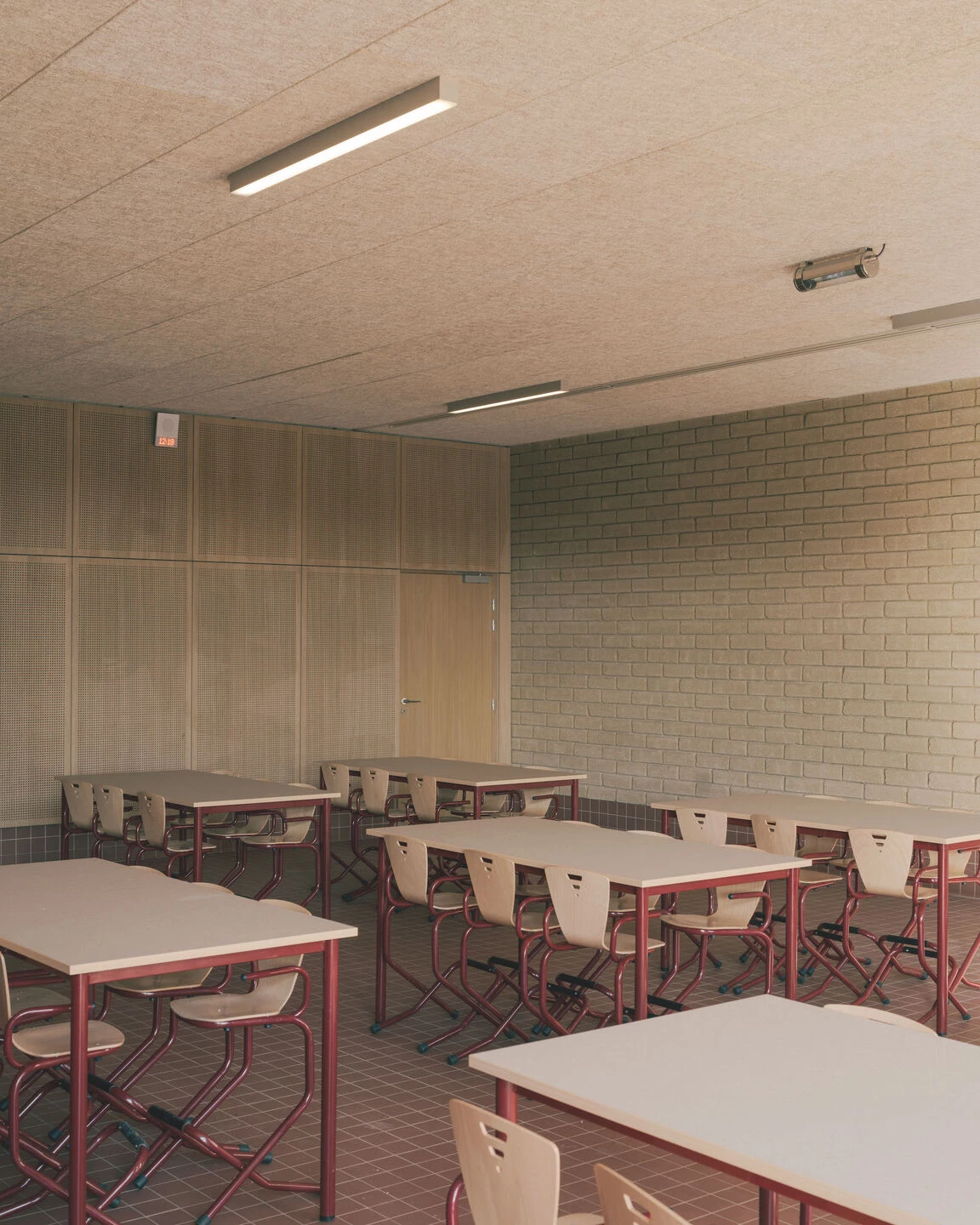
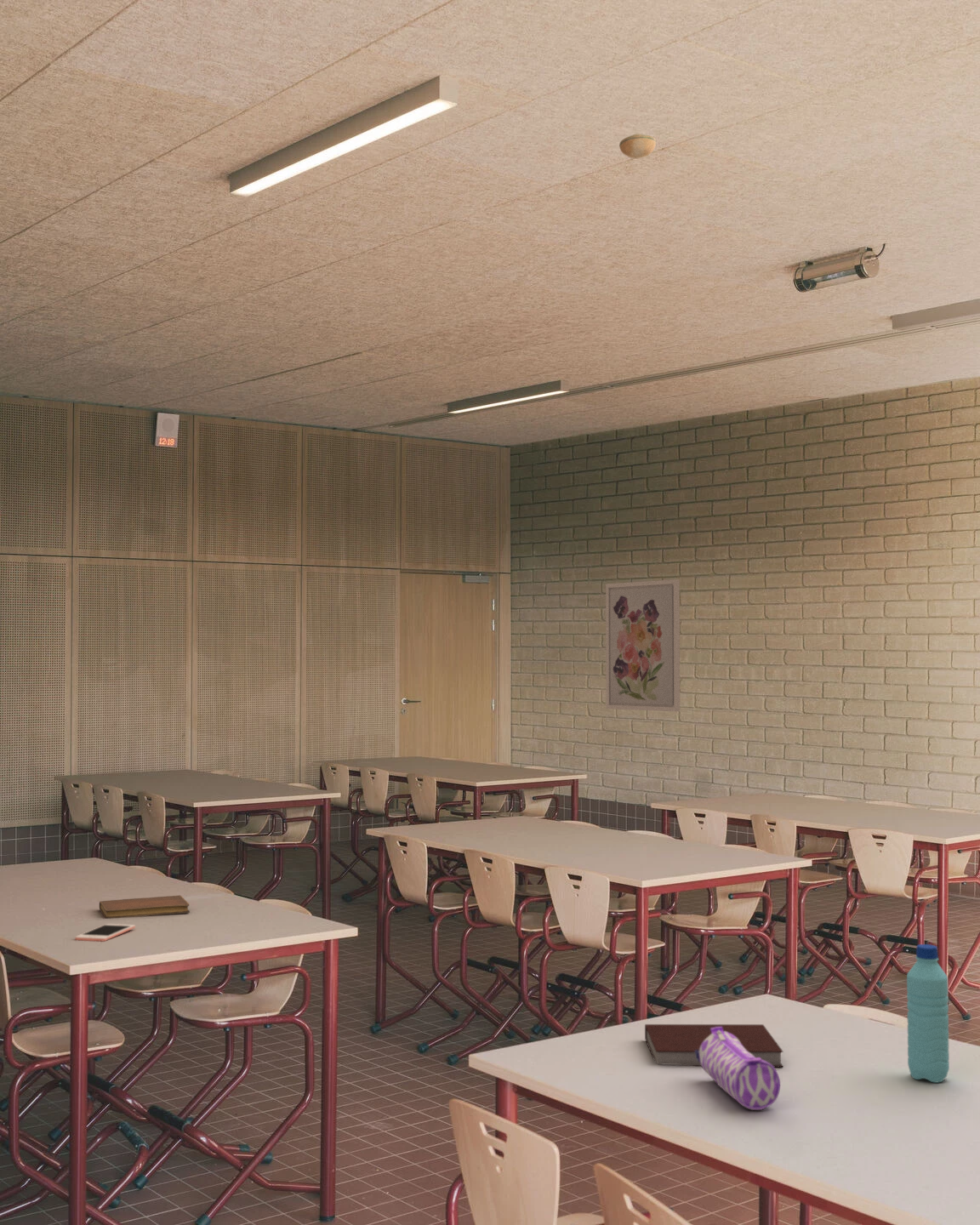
+ water bottle [906,943,950,1084]
+ cell phone [75,923,136,942]
+ notebook [99,895,191,920]
+ notebook [644,1023,784,1068]
+ pencil case [695,1027,781,1111]
+ smoke detector [618,134,657,159]
+ wall art [605,578,681,712]
